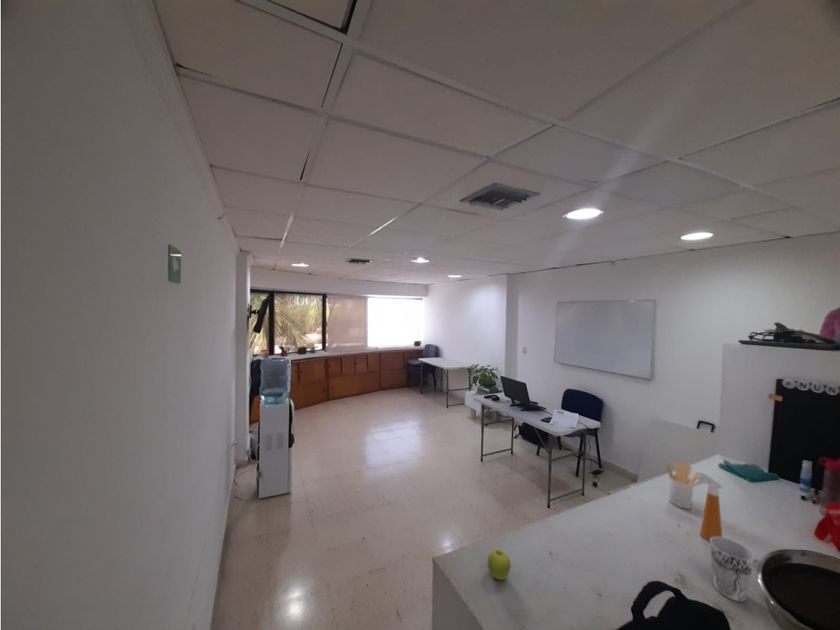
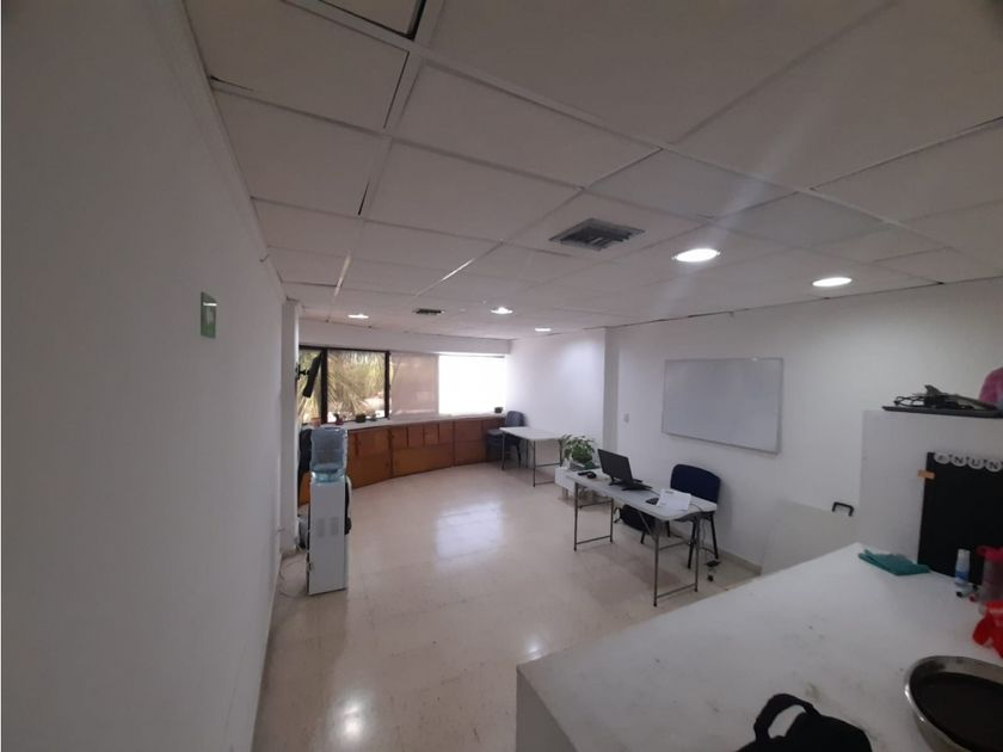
- utensil holder [665,460,700,509]
- spray bottle [691,470,725,542]
- fruit [487,549,512,581]
- cup [709,536,755,603]
